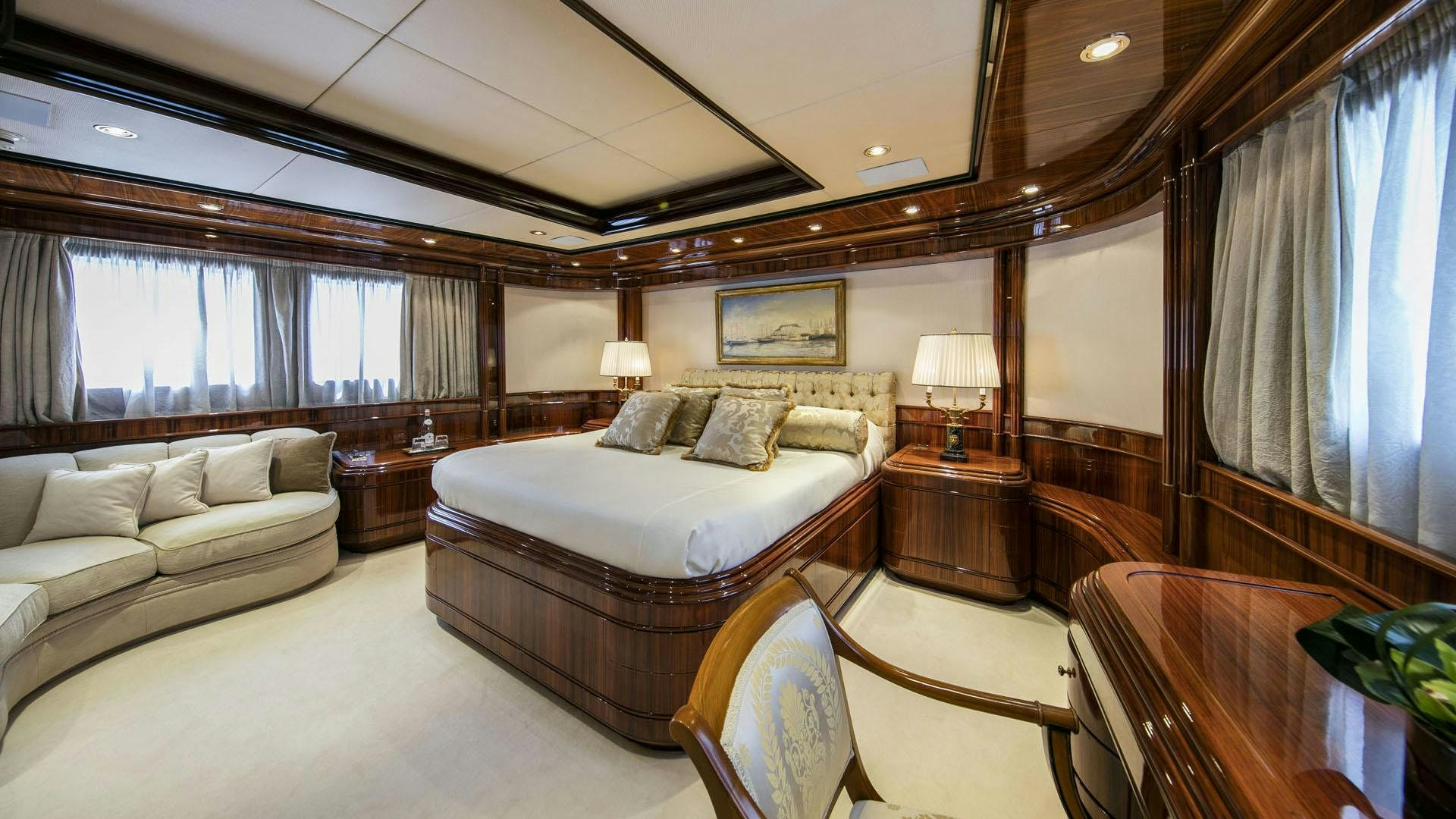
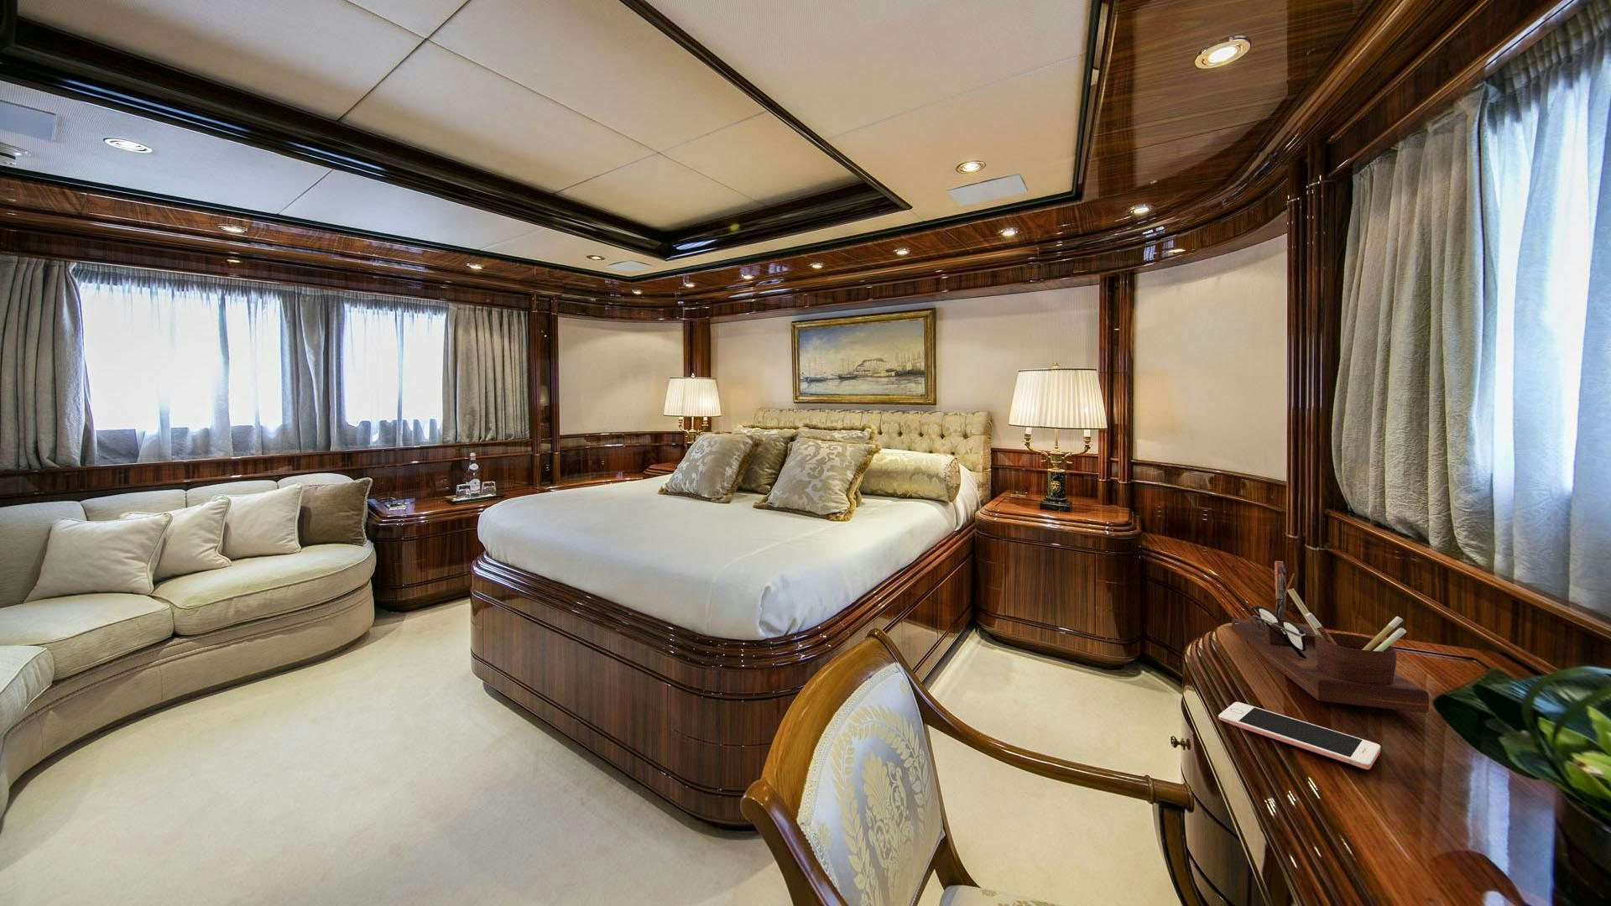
+ desk organizer [1230,561,1430,714]
+ cell phone [1217,701,1381,770]
